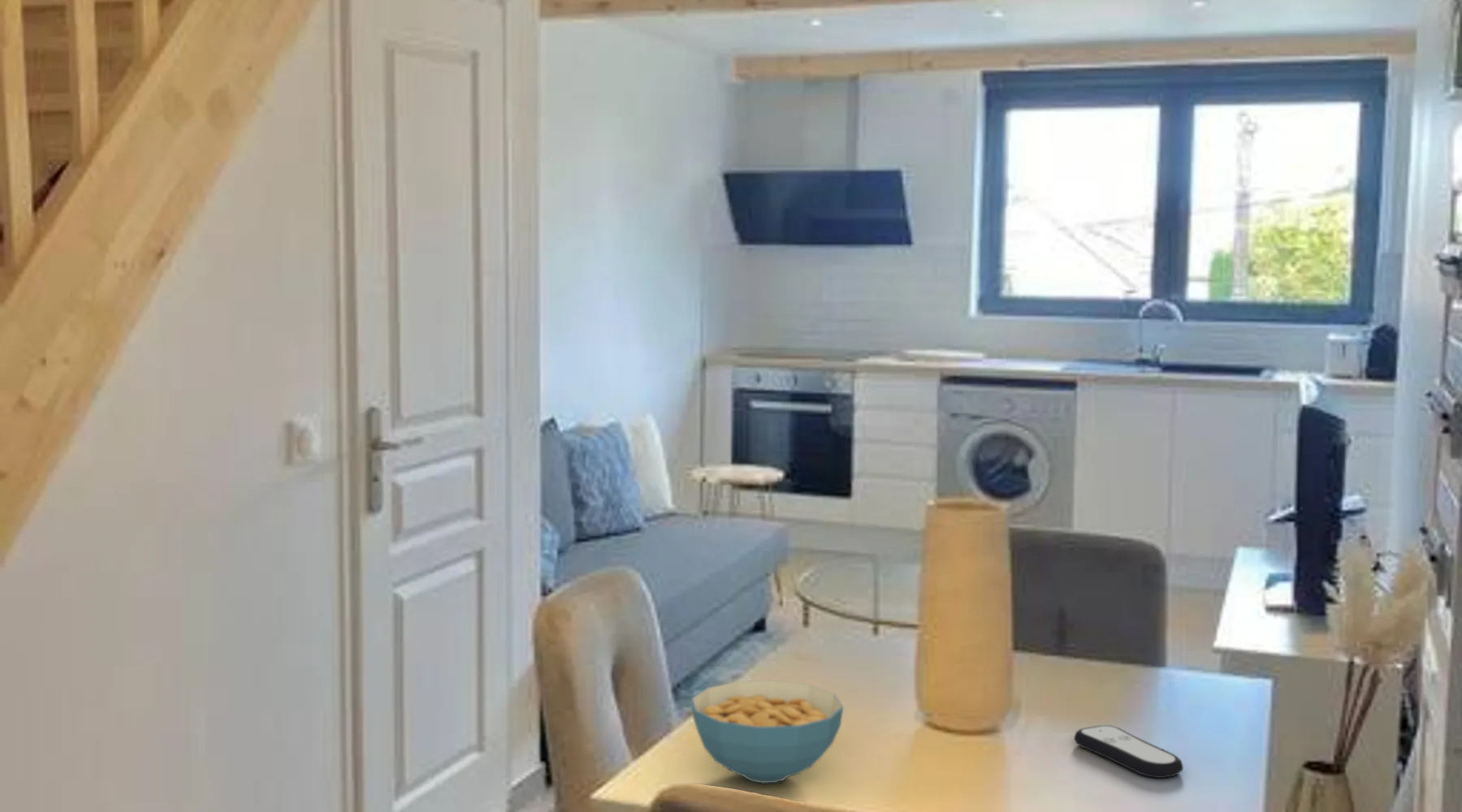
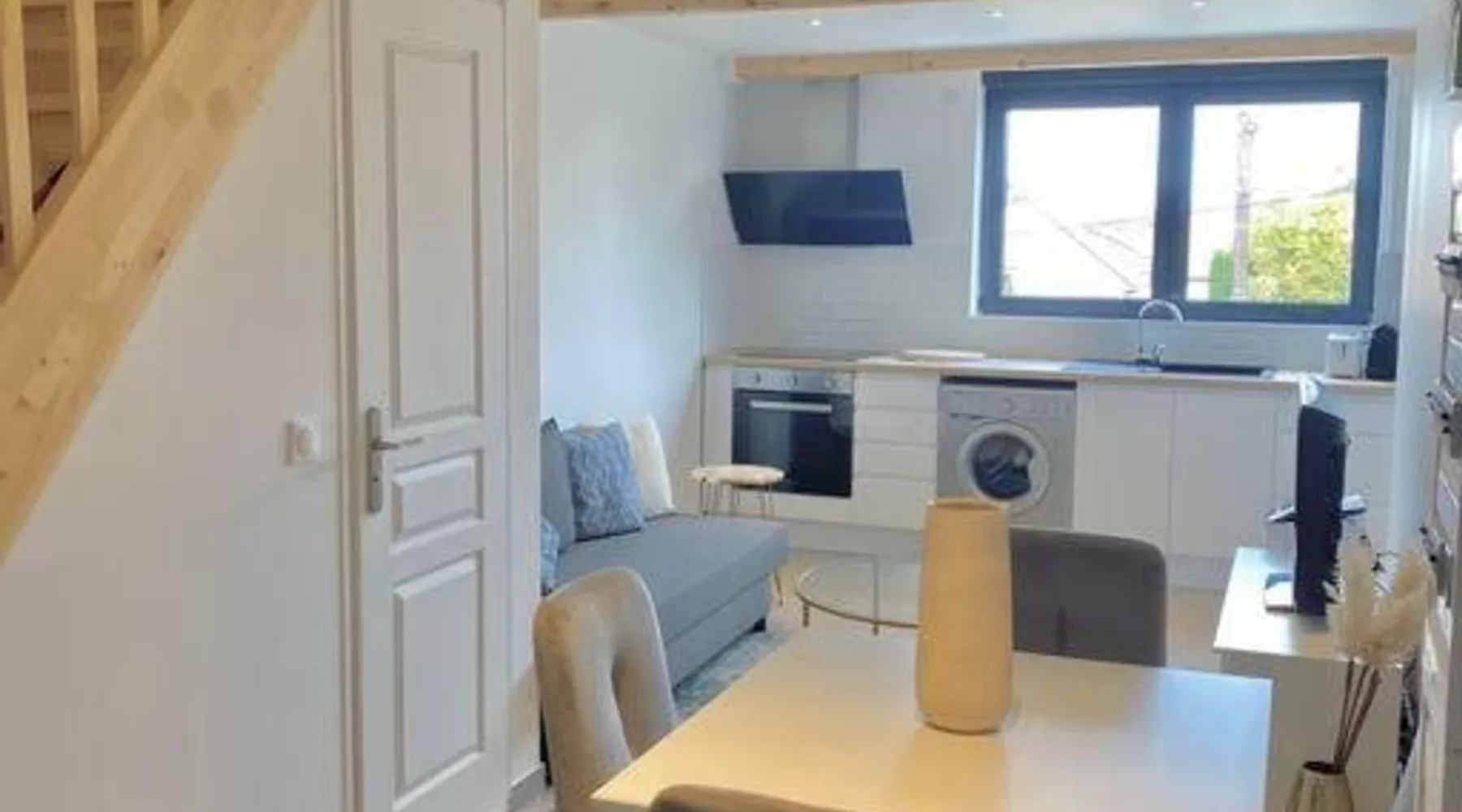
- cereal bowl [690,680,844,784]
- remote control [1073,724,1184,779]
